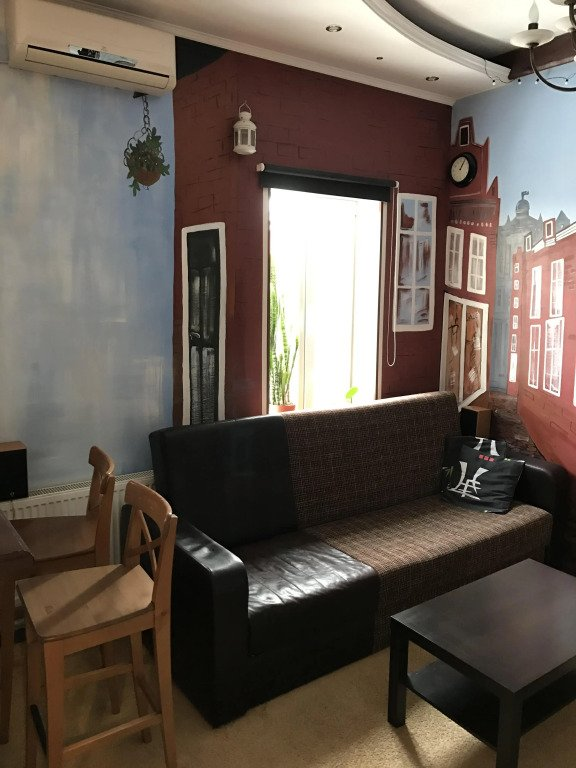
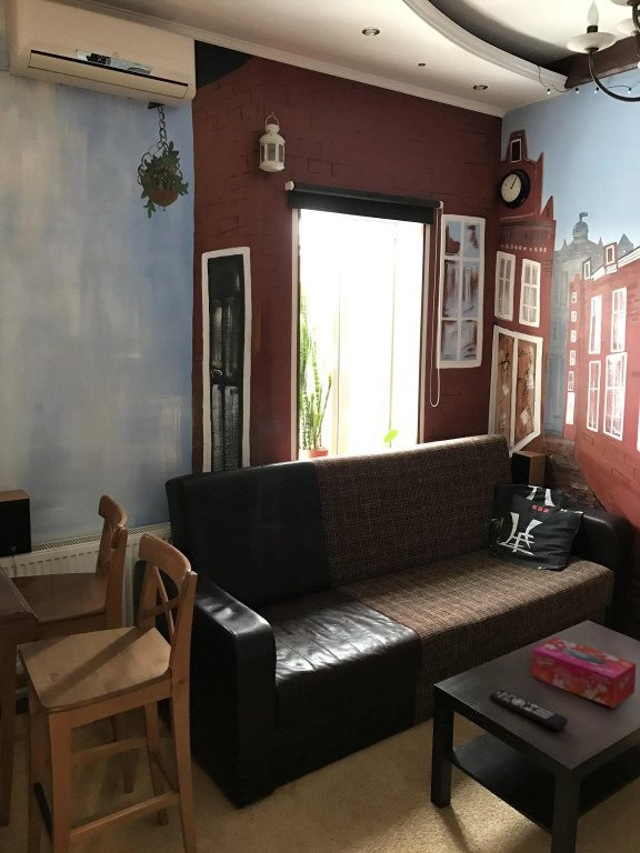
+ tissue box [530,636,637,709]
+ remote control [489,689,569,731]
